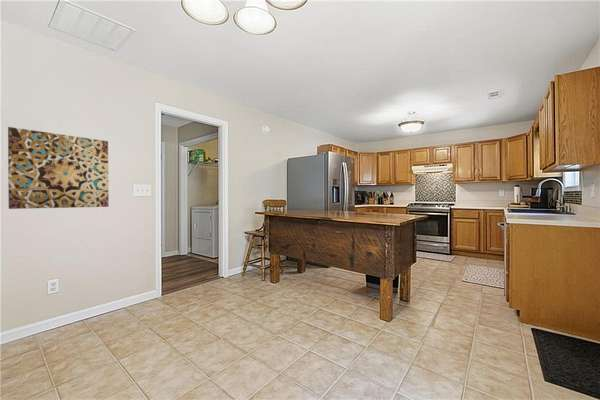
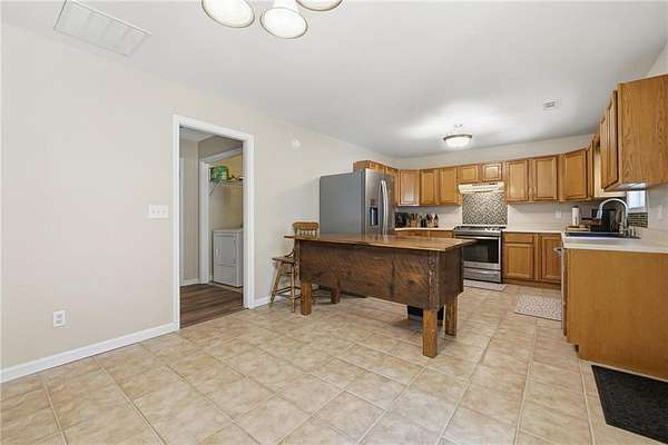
- wall art [7,126,110,210]
